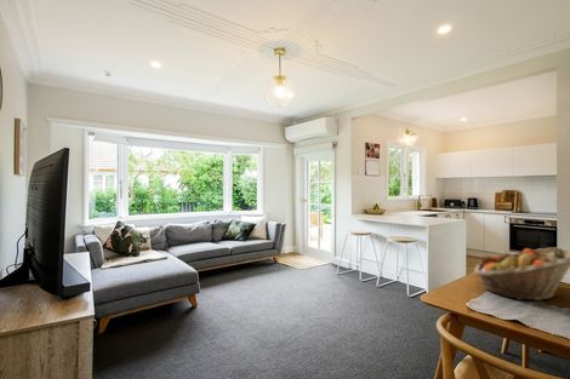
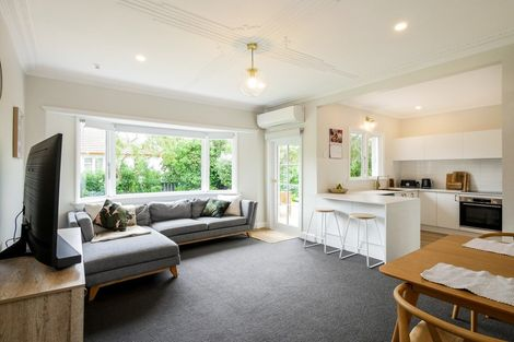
- fruit basket [473,246,570,302]
